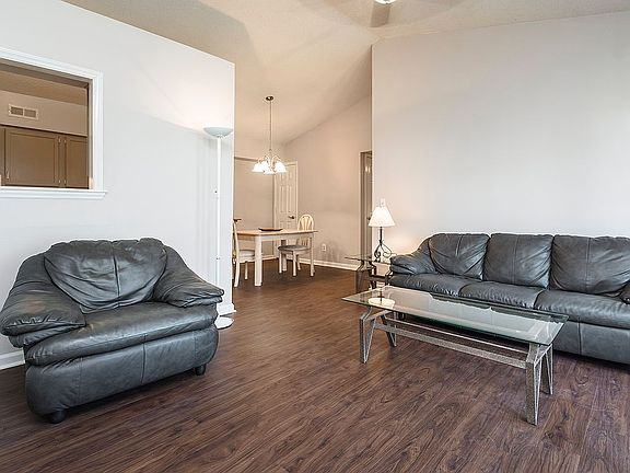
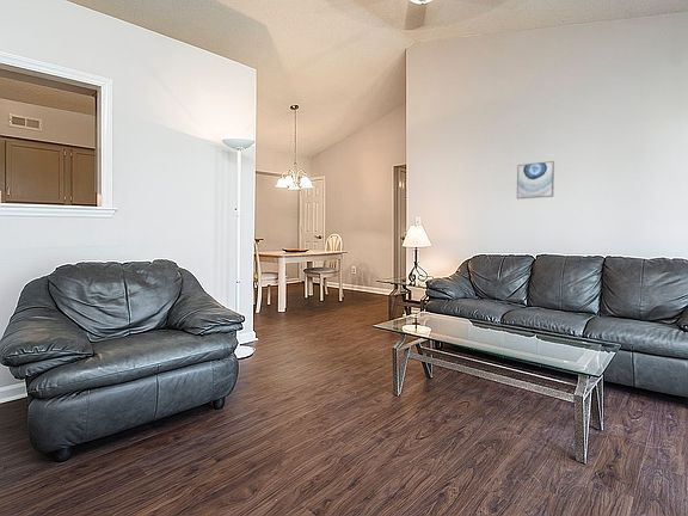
+ wall art [516,160,555,199]
